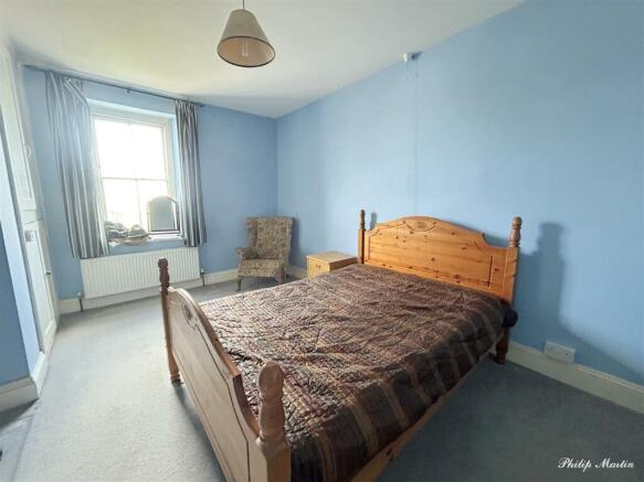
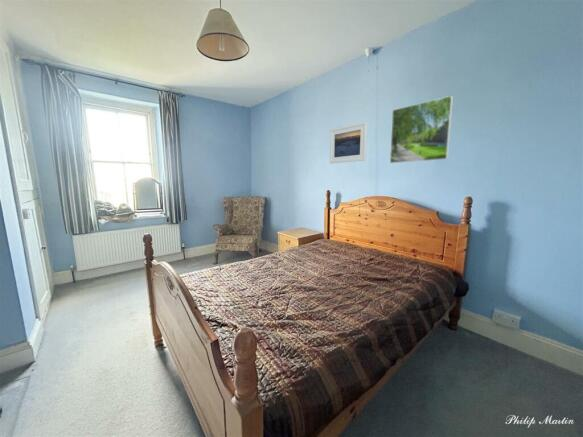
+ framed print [389,95,454,164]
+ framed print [329,121,368,164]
